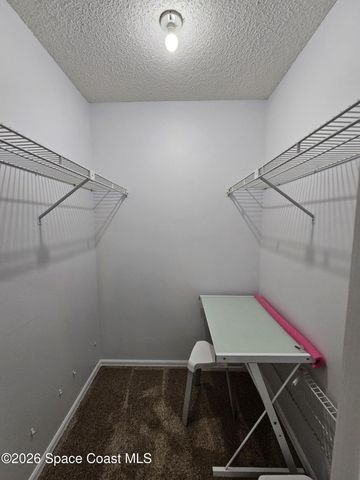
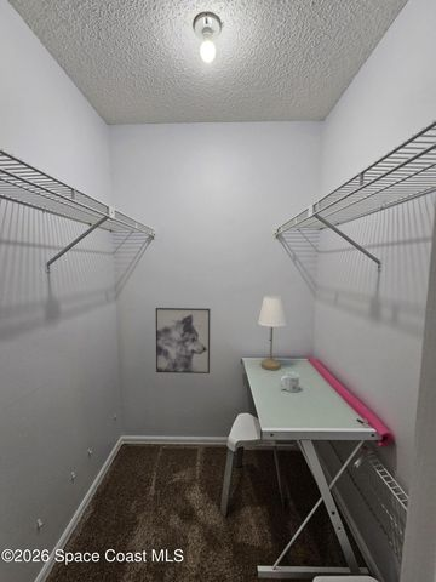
+ wall art [155,307,211,375]
+ desk lamp [257,295,288,371]
+ mug [279,371,300,393]
